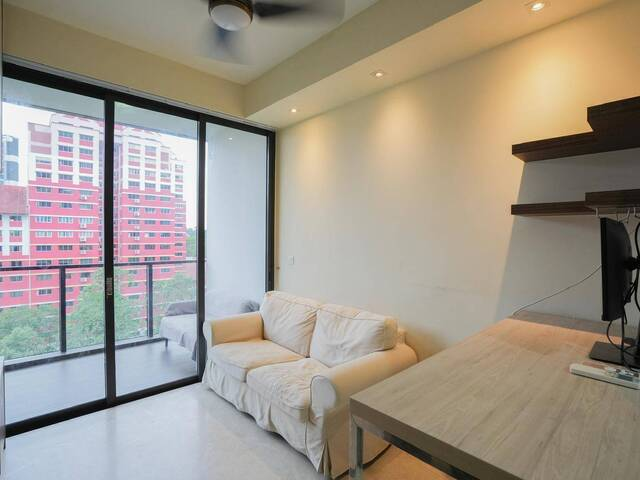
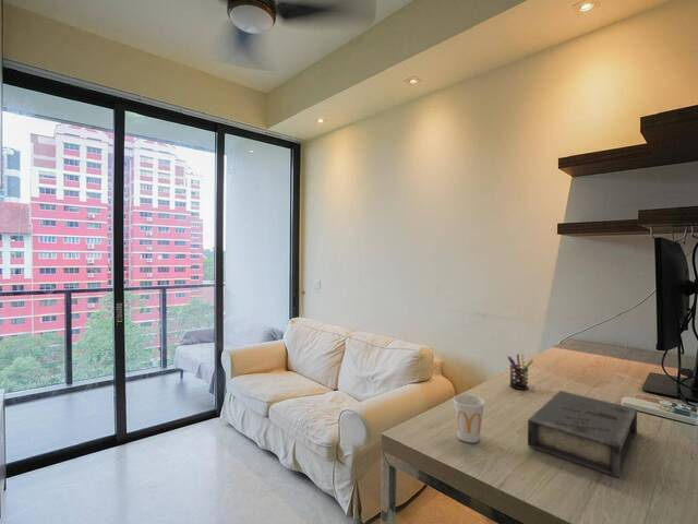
+ book [527,390,638,478]
+ cup [453,393,485,443]
+ pen holder [506,353,534,391]
